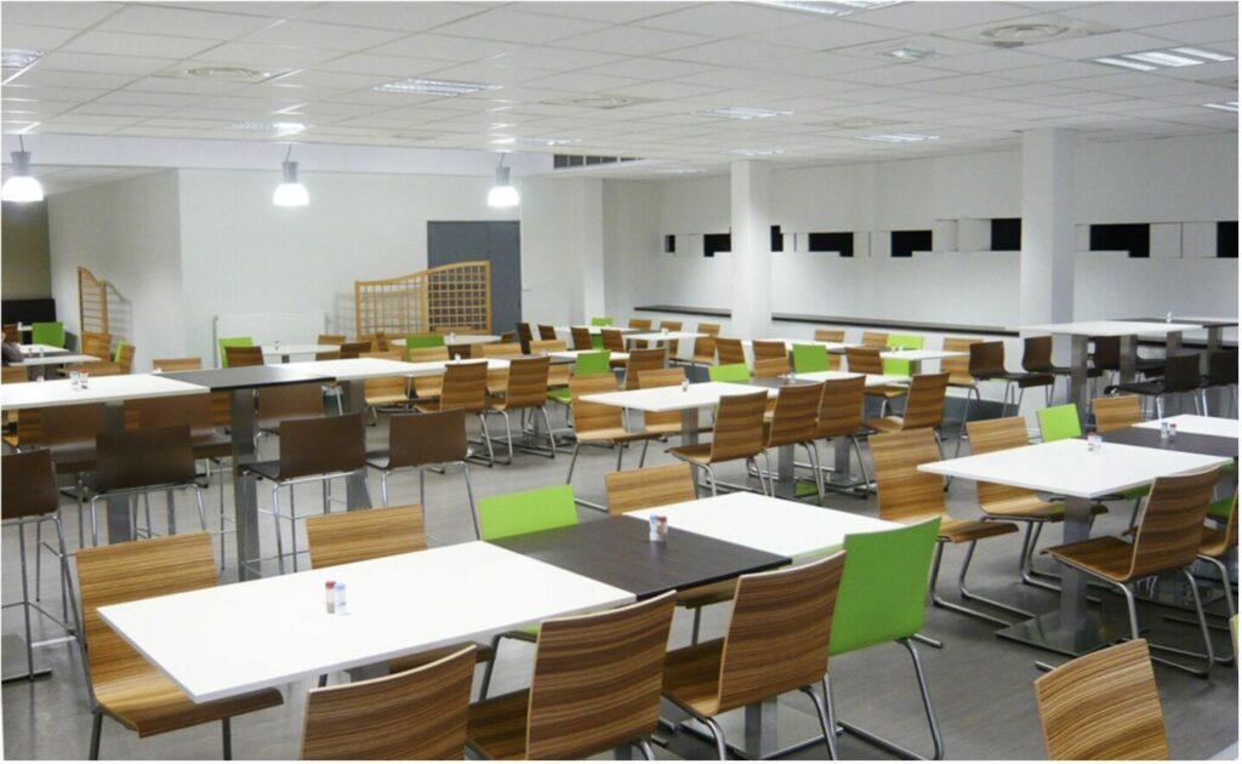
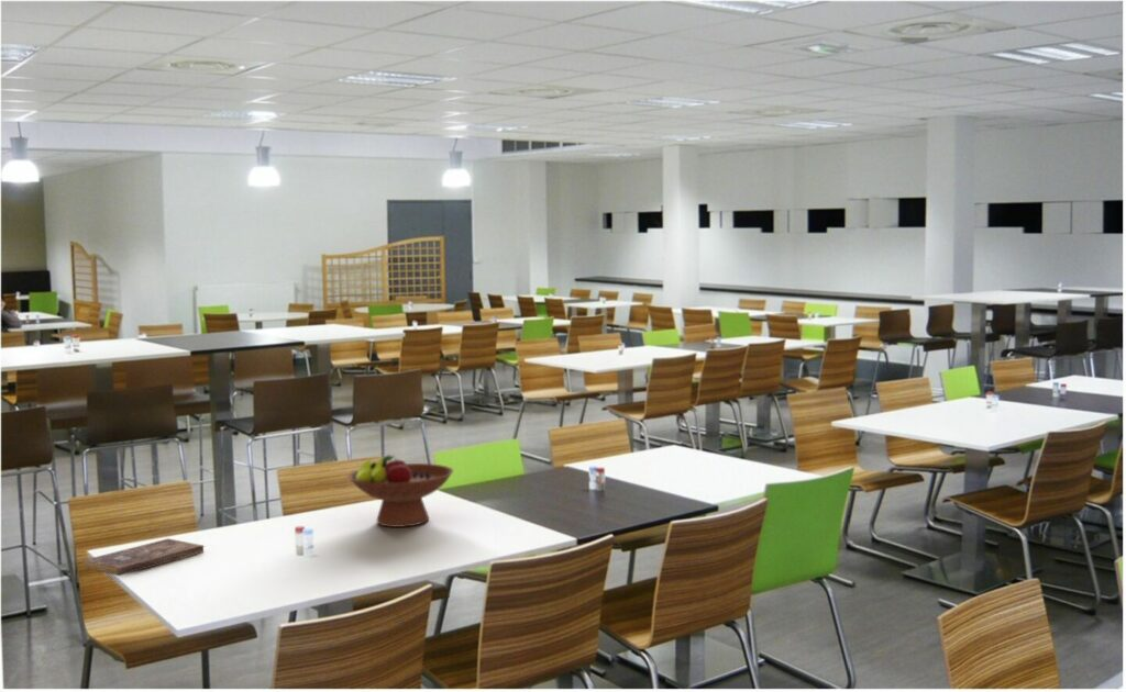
+ bible [82,537,207,577]
+ fruit bowl [346,454,455,528]
